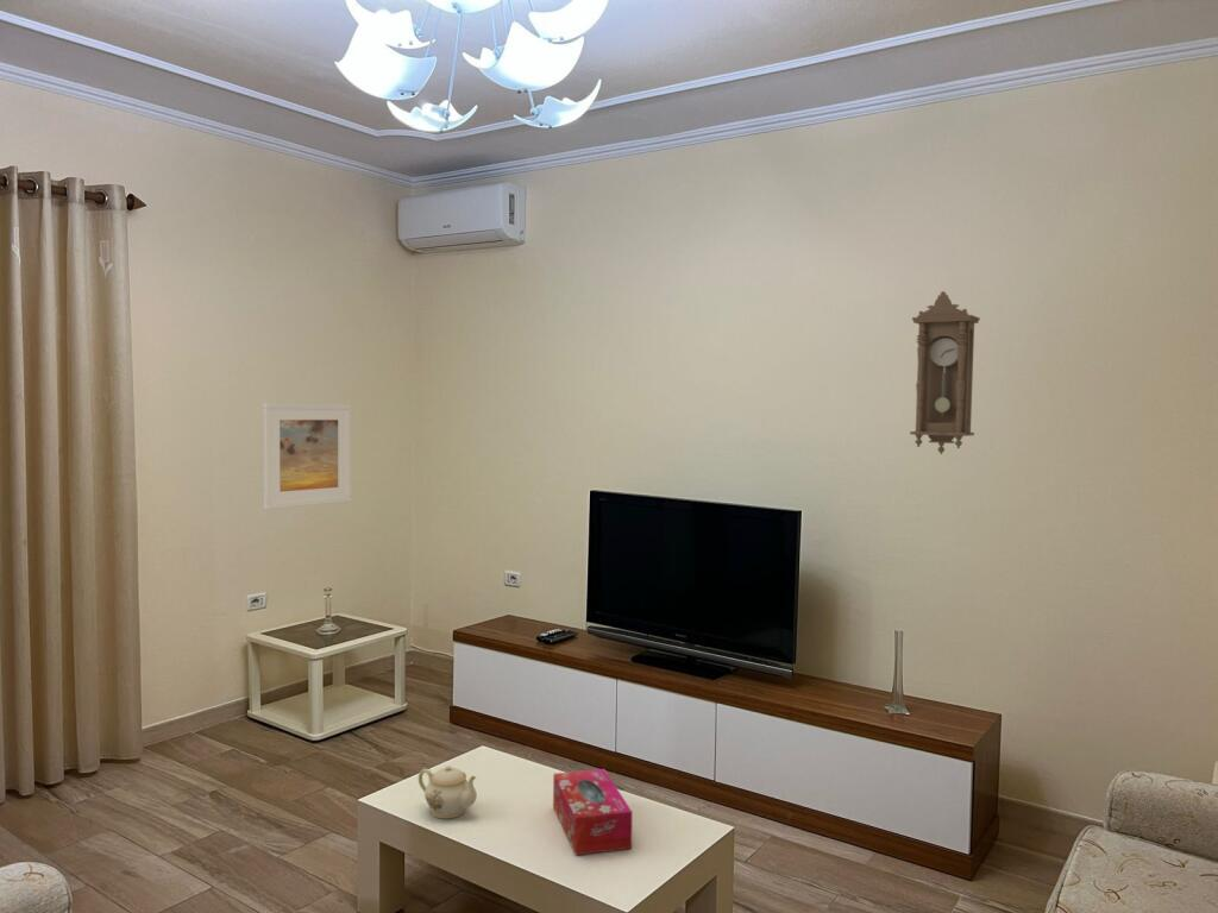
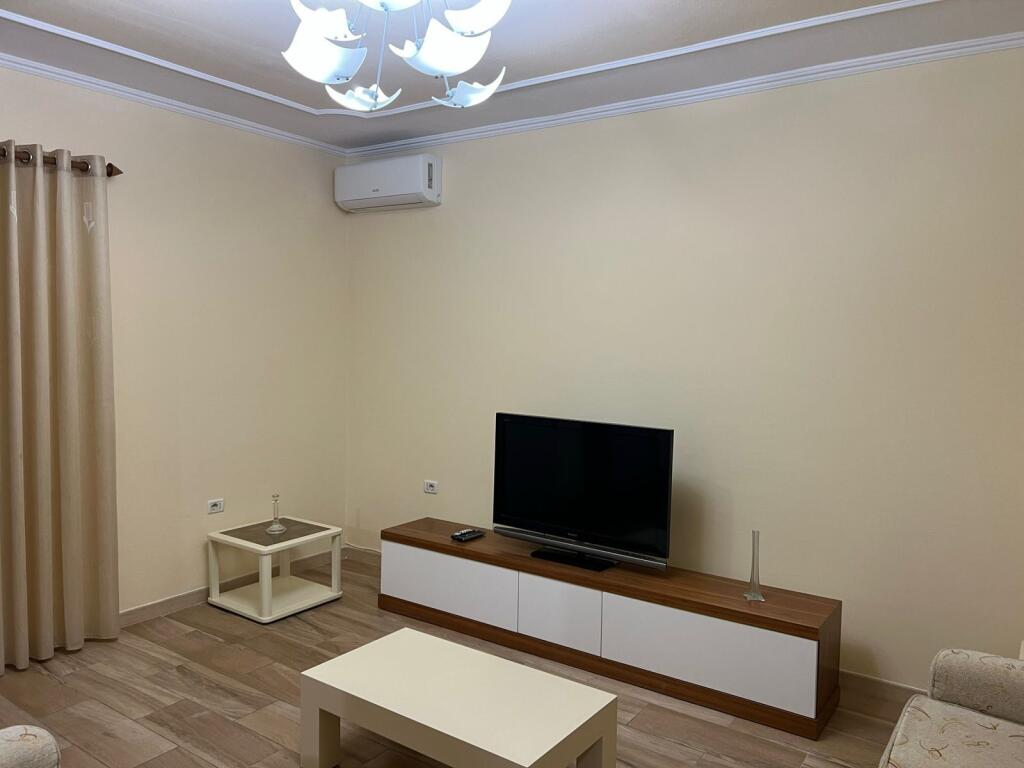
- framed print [262,402,352,510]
- pendulum clock [909,290,981,455]
- tissue box [552,768,633,856]
- teapot [417,764,478,819]
